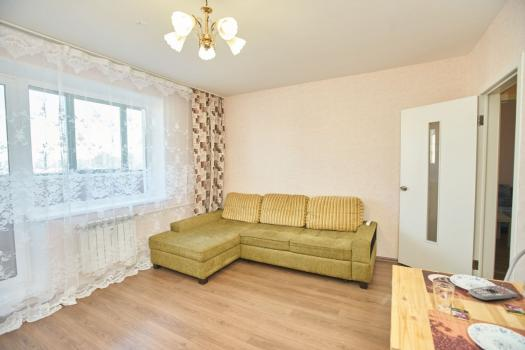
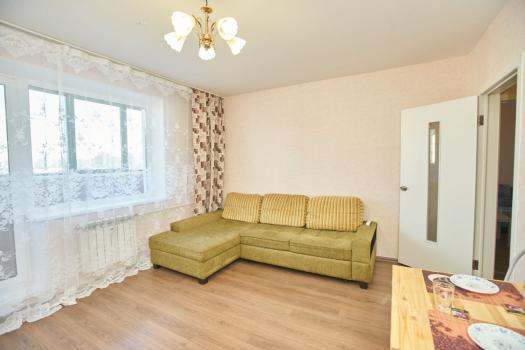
- remote control [467,284,519,302]
